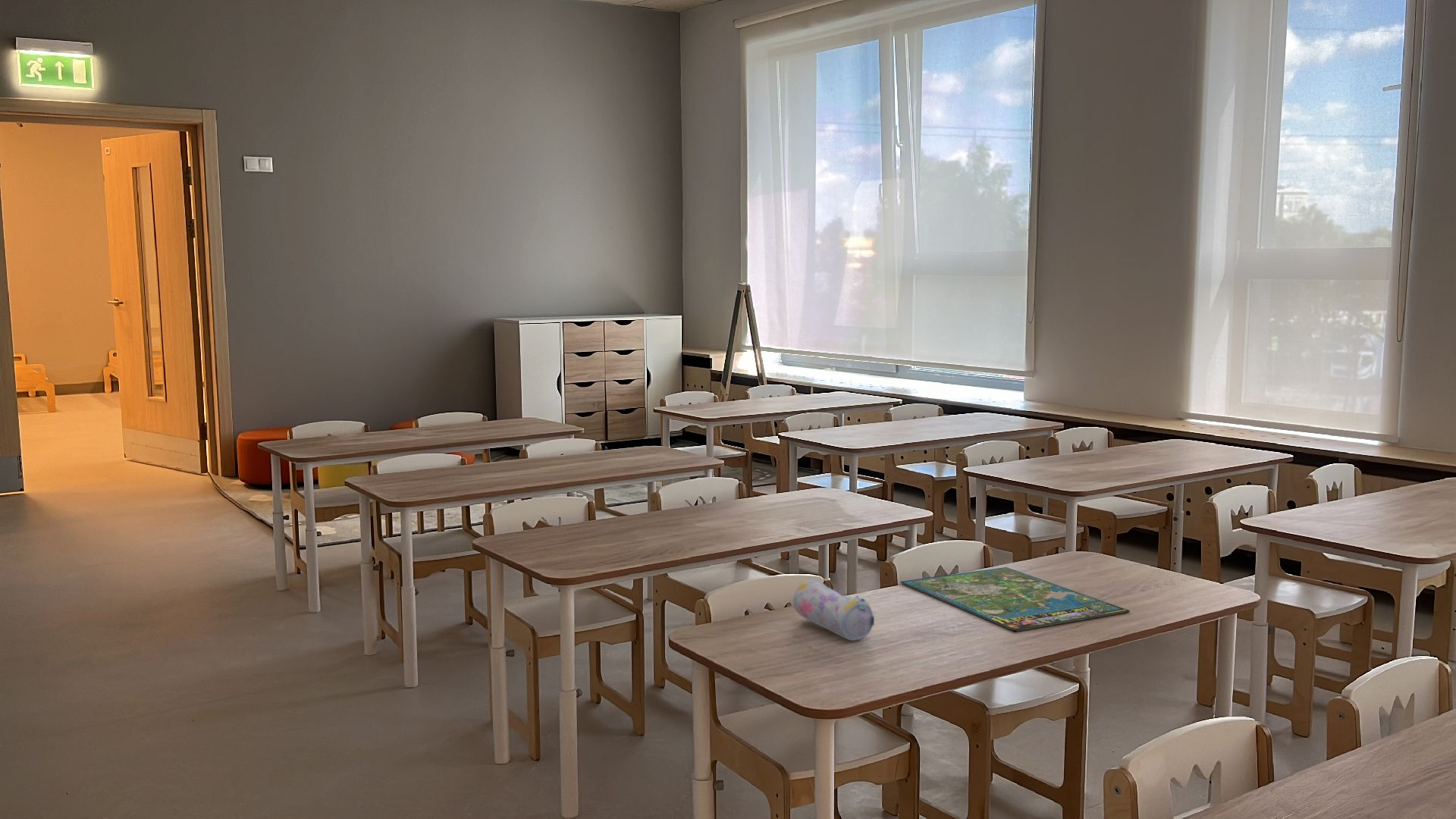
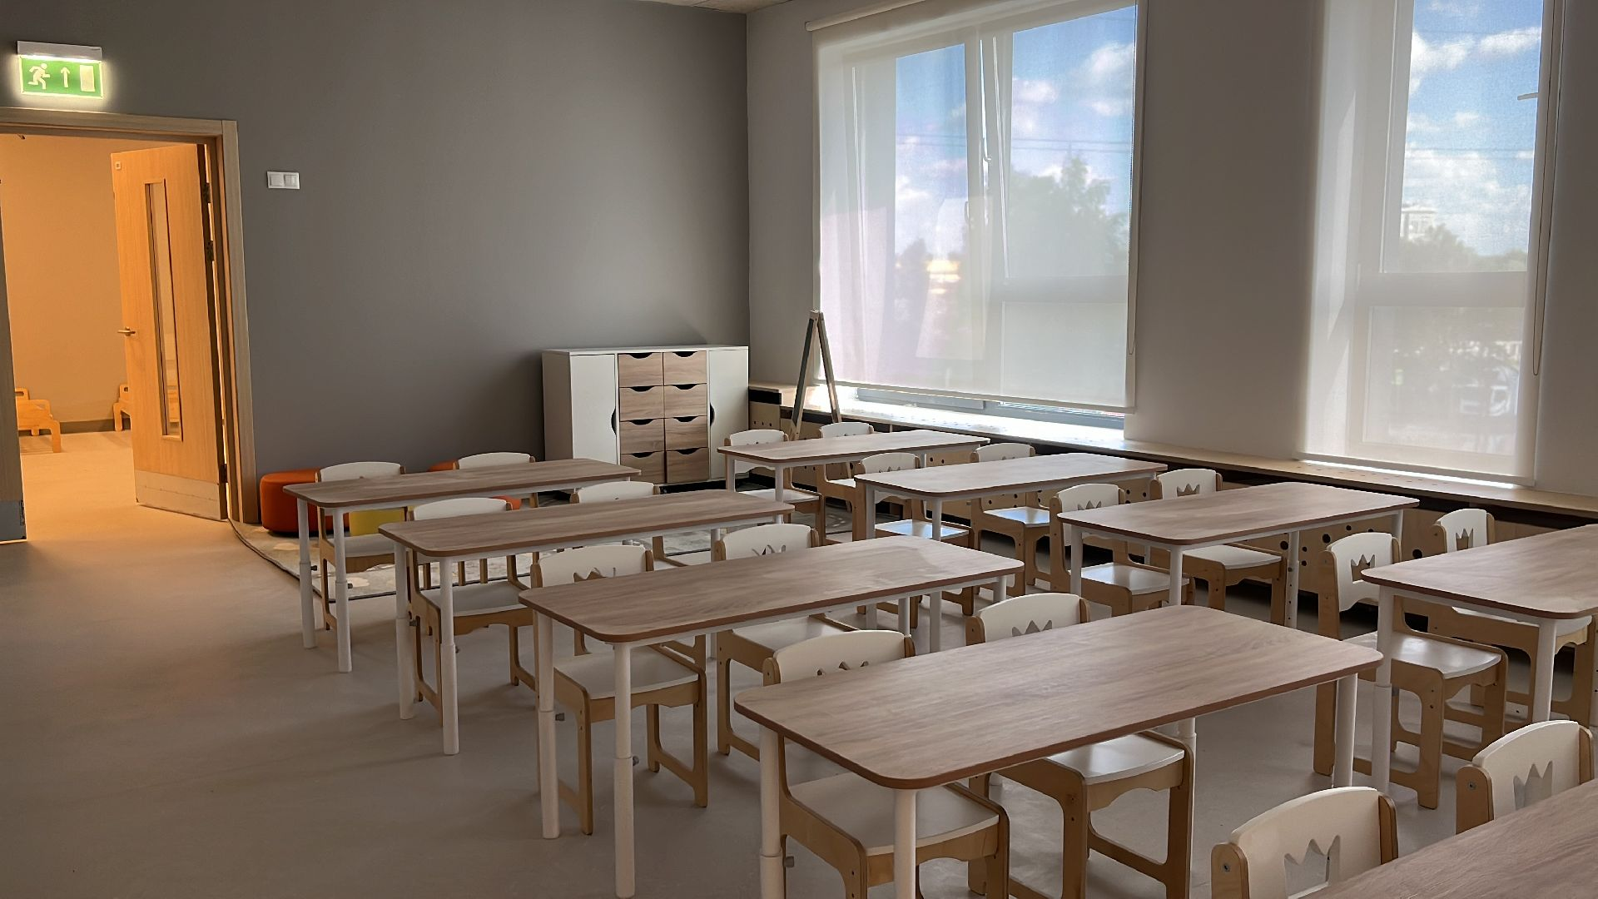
- board game [900,566,1131,632]
- pencil case [792,578,875,642]
